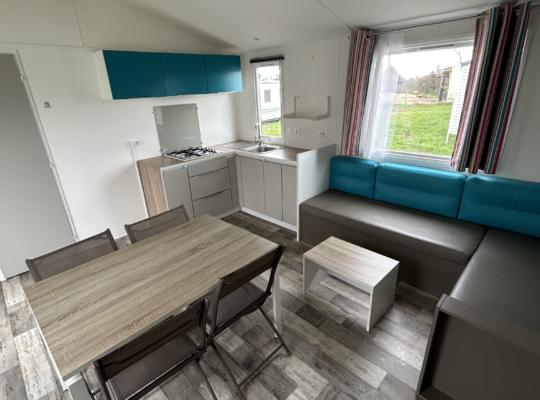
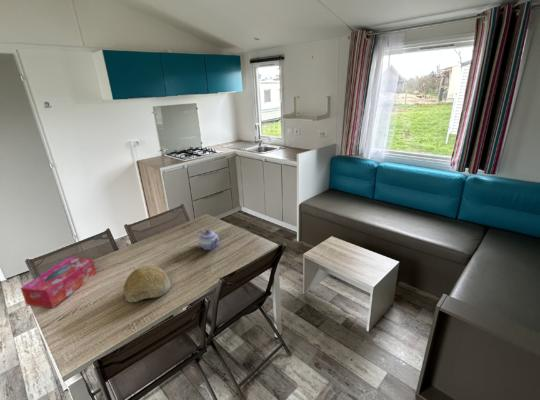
+ teapot [197,229,219,251]
+ tissue box [19,256,97,309]
+ bowl [122,265,171,303]
